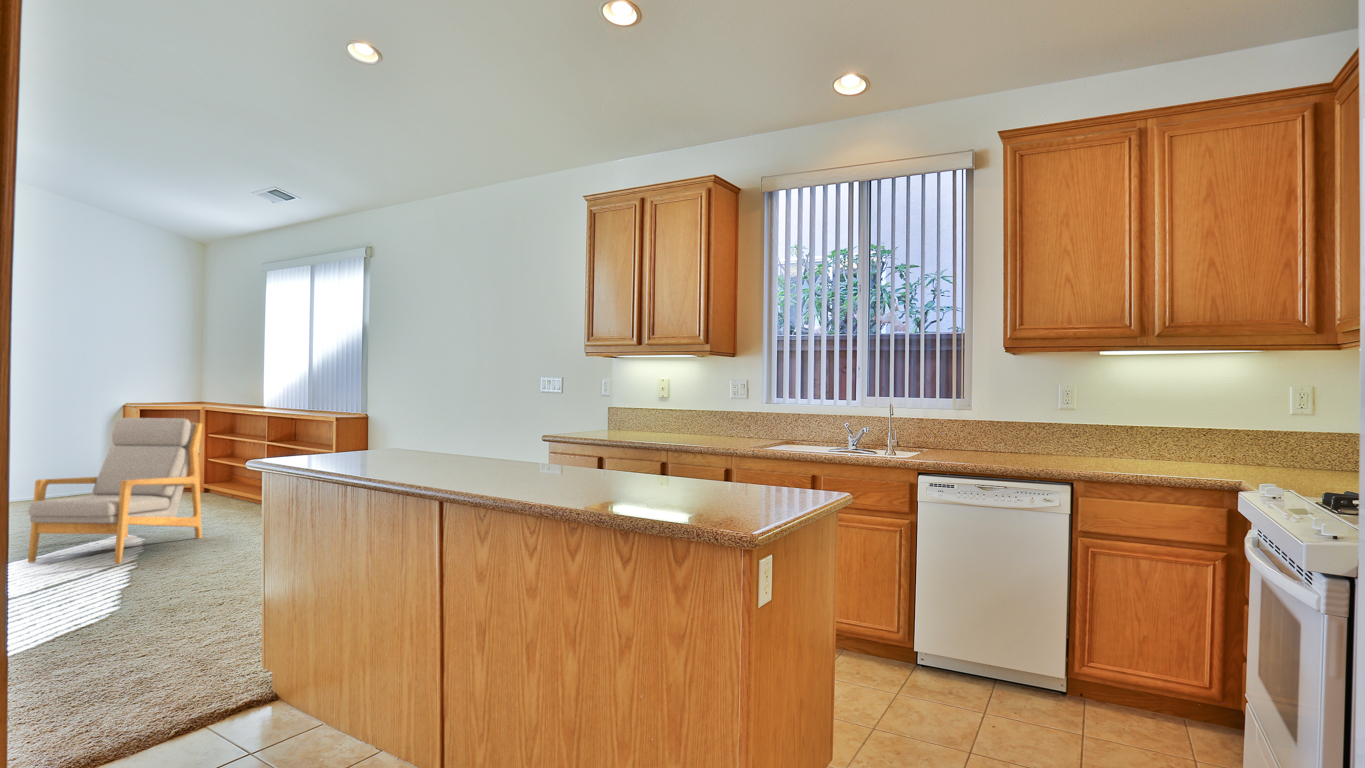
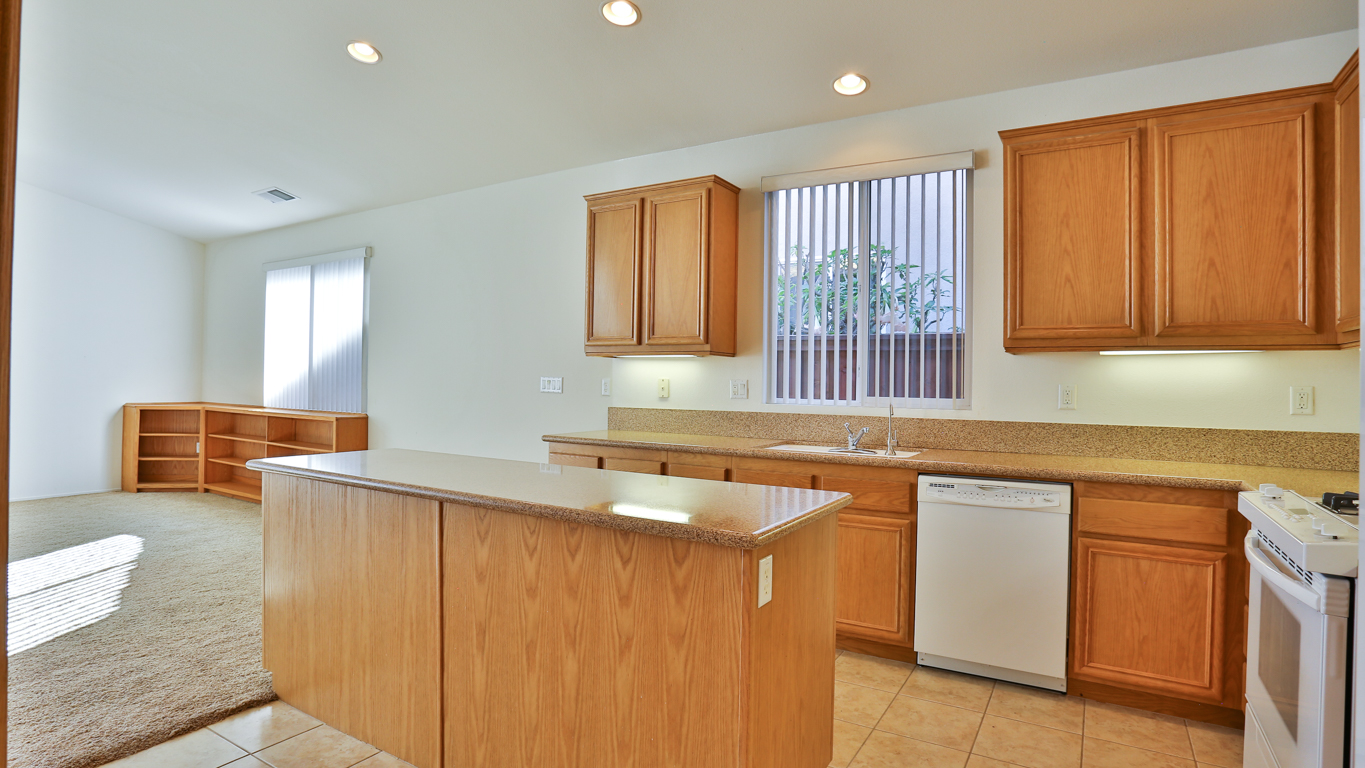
- armchair [27,417,204,565]
